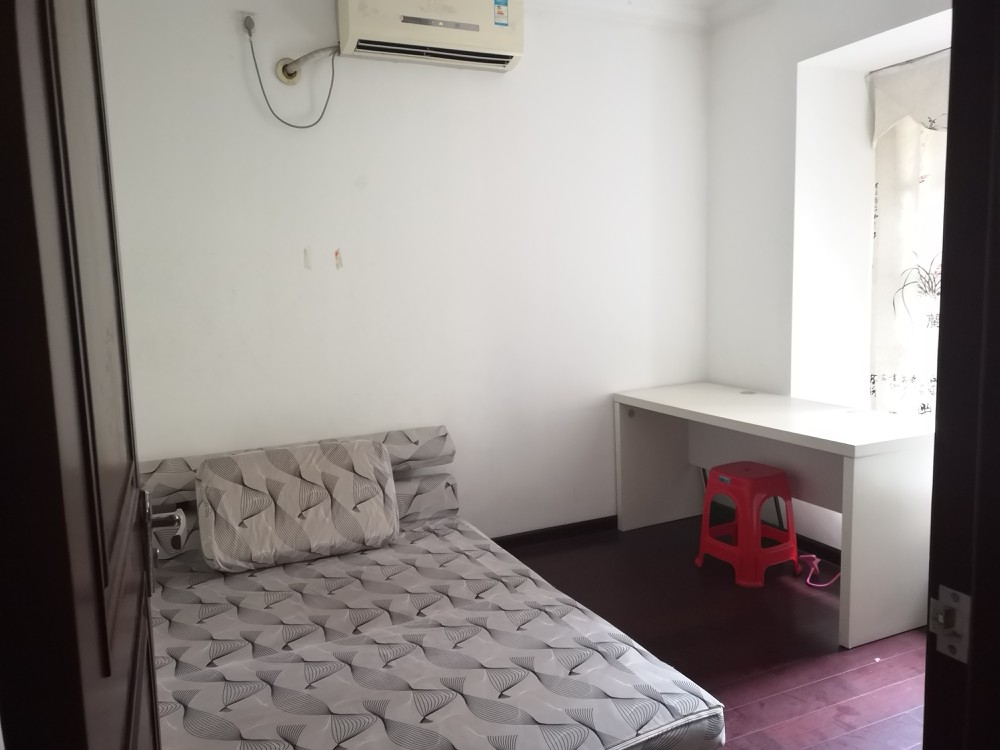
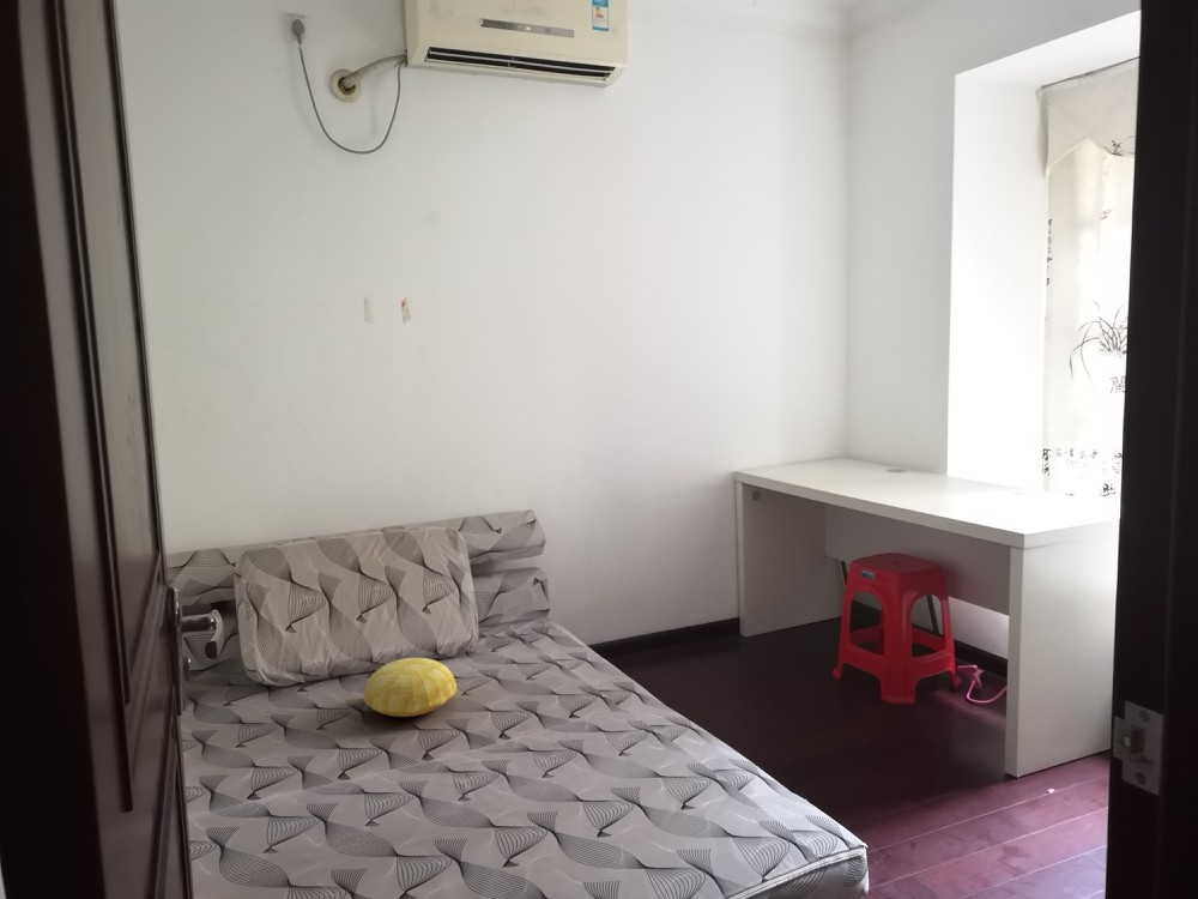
+ cushion [362,657,458,718]
